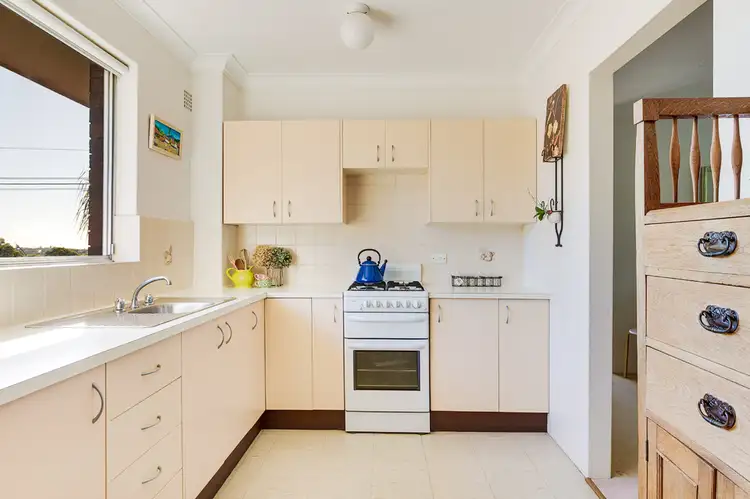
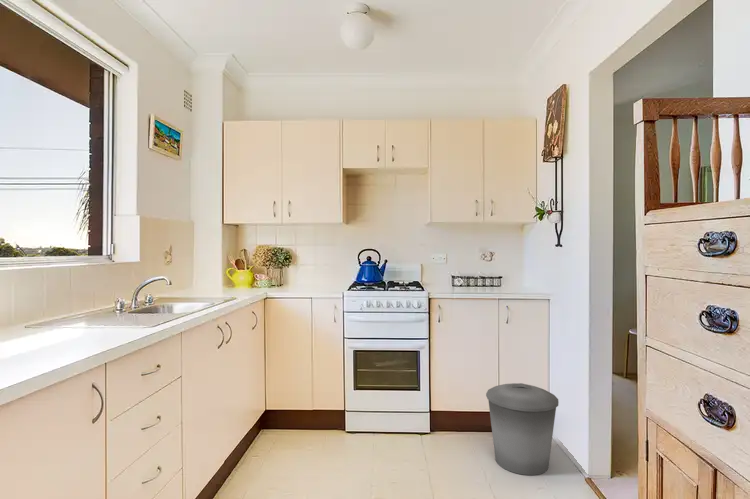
+ trash can [485,382,560,476]
